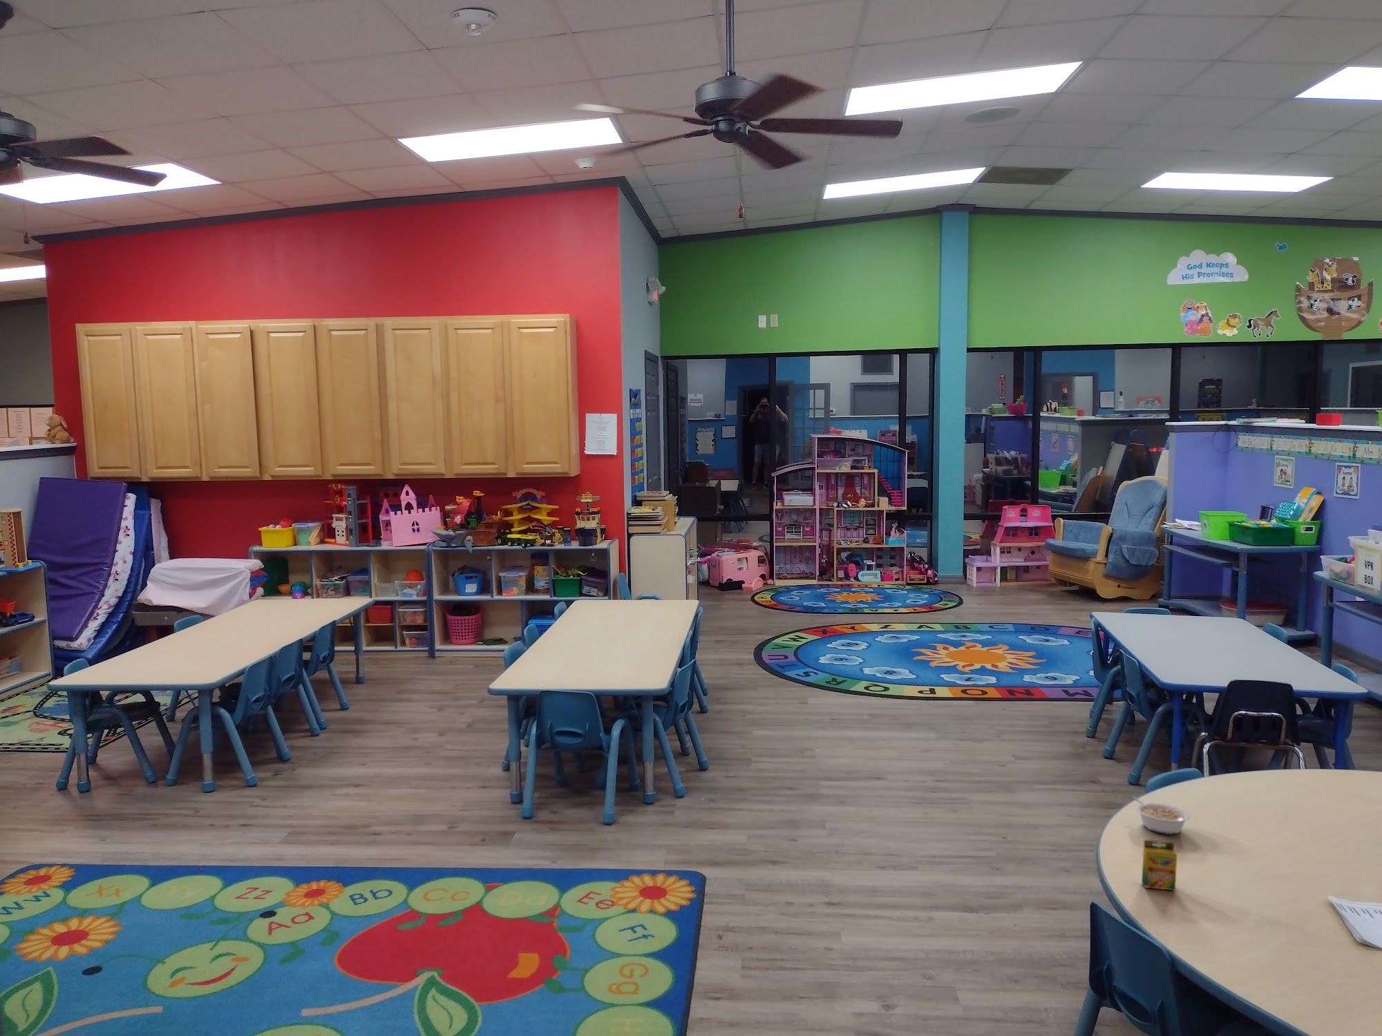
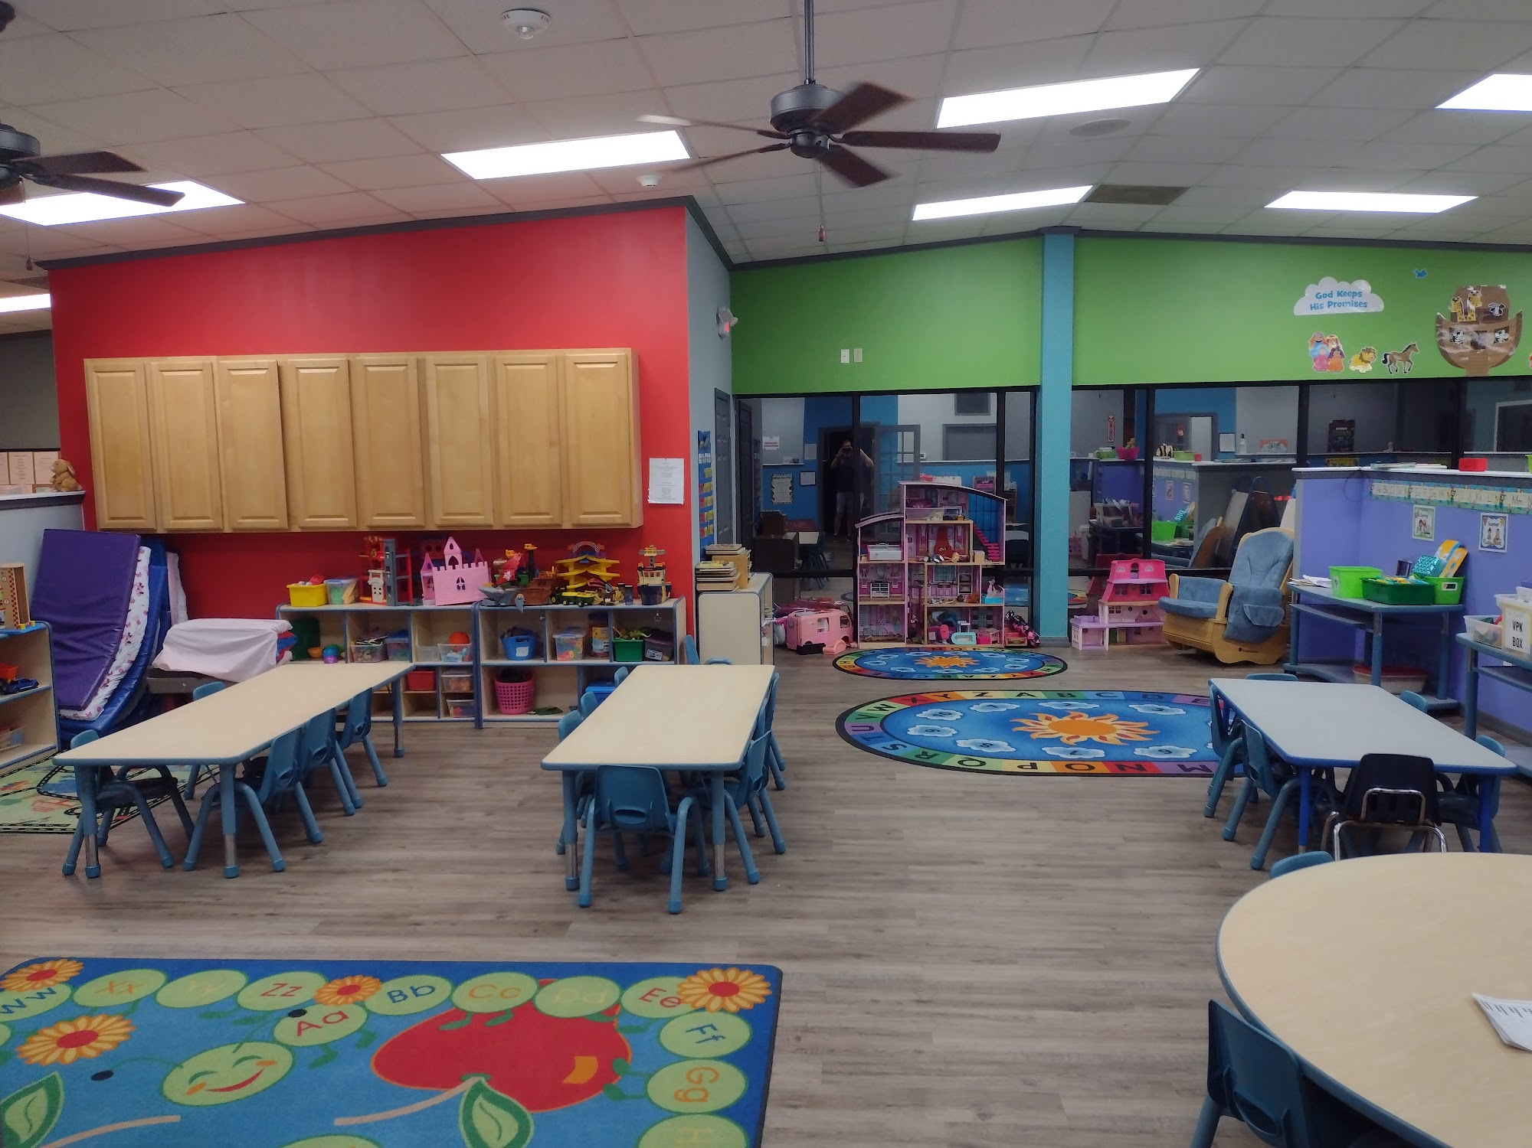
- crayon box [1140,839,1177,891]
- legume [1131,795,1192,835]
